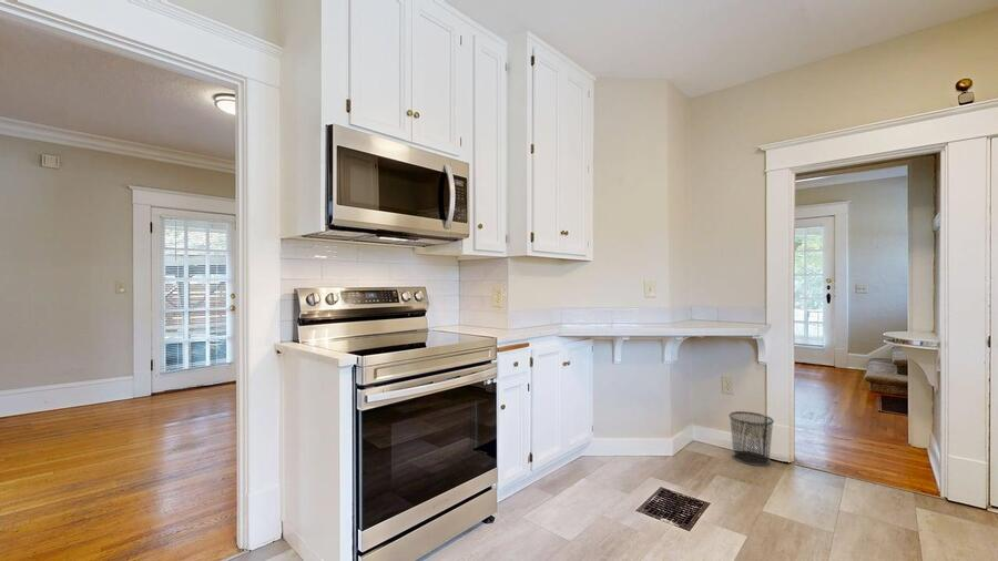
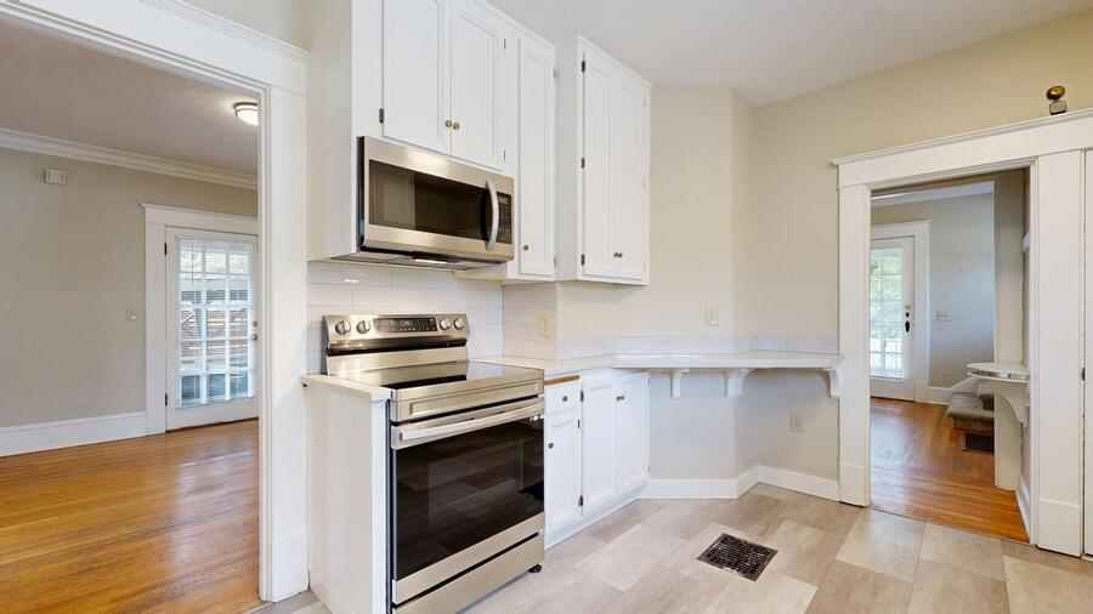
- waste bin [727,410,775,467]
